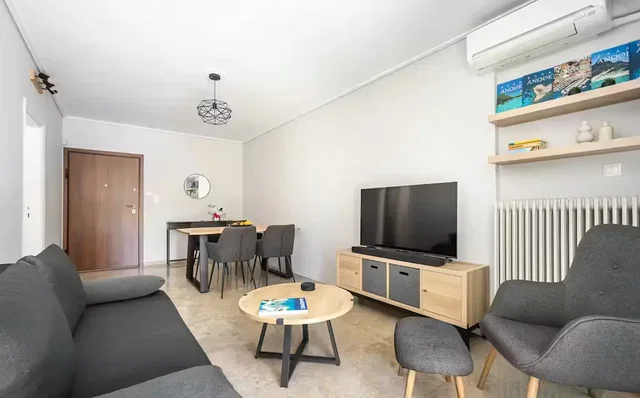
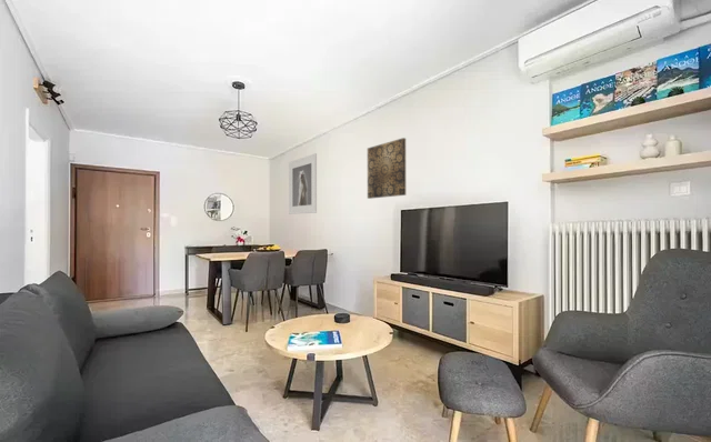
+ wall art [367,137,407,200]
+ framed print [288,152,318,215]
